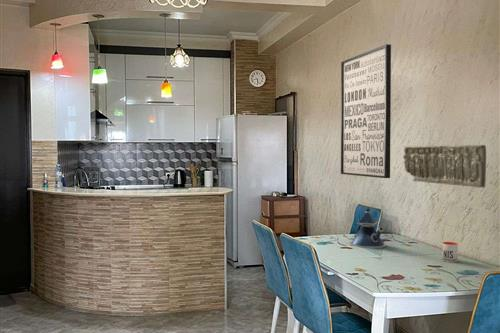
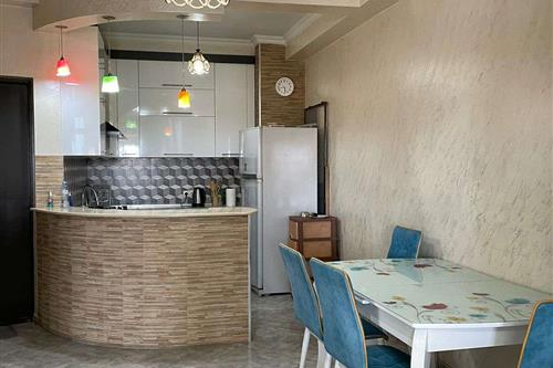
- wall art [340,43,392,179]
- mug [441,241,459,263]
- relief panel [402,144,487,188]
- teapot [349,207,387,249]
